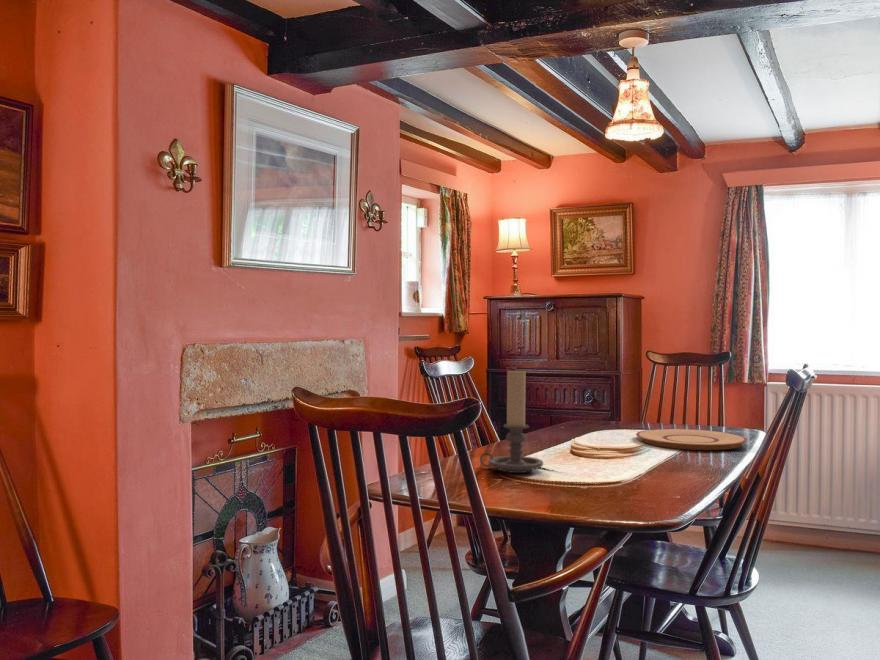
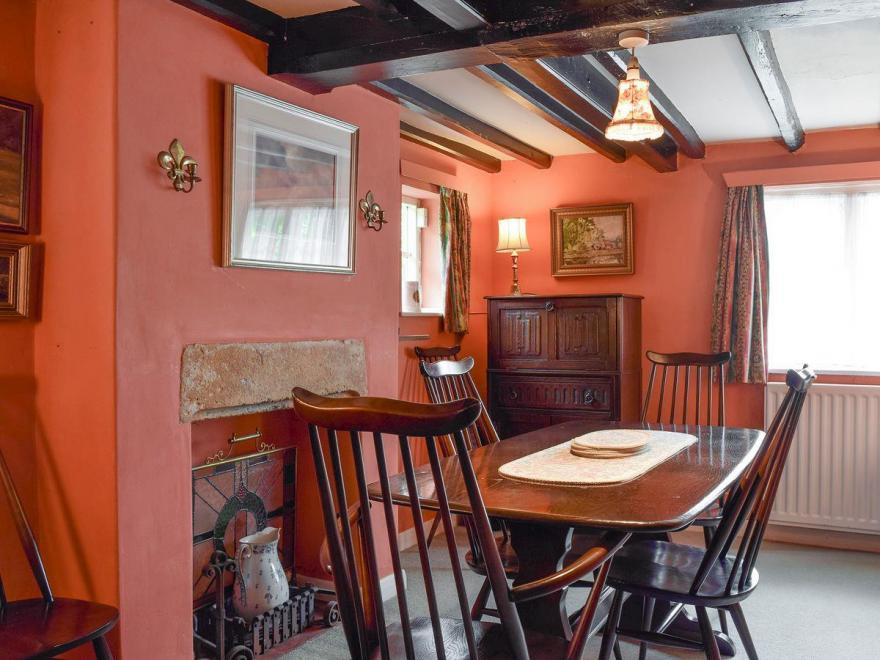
- candle holder [479,368,544,474]
- plate [635,428,748,451]
